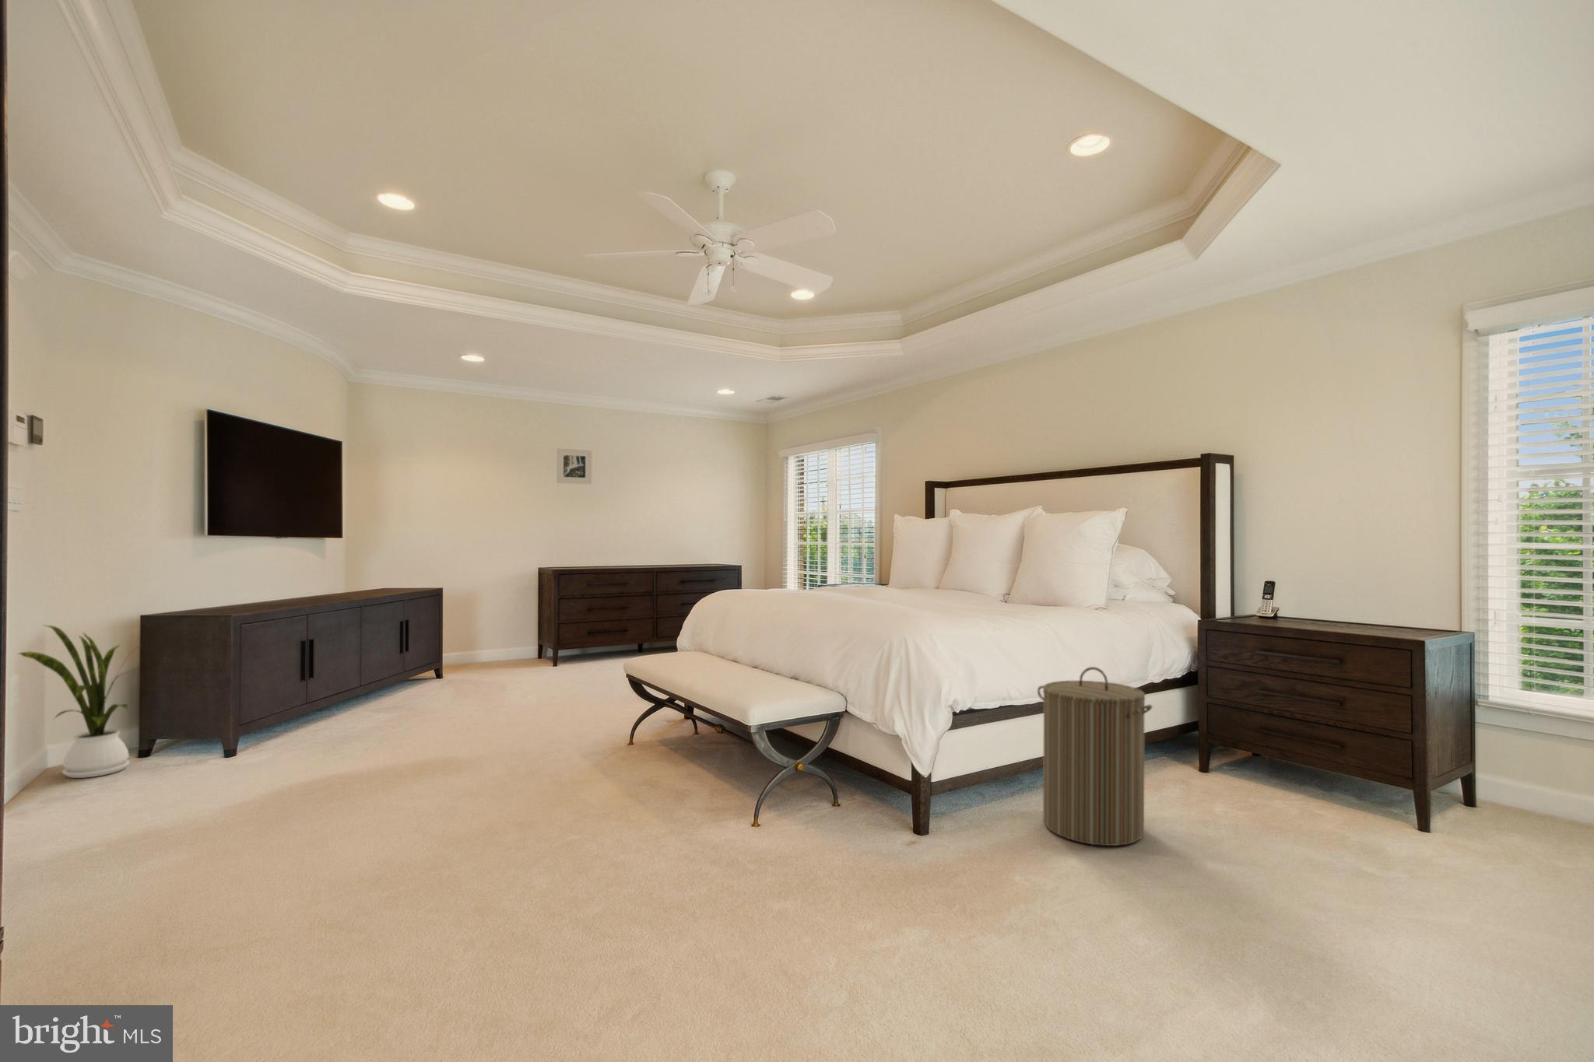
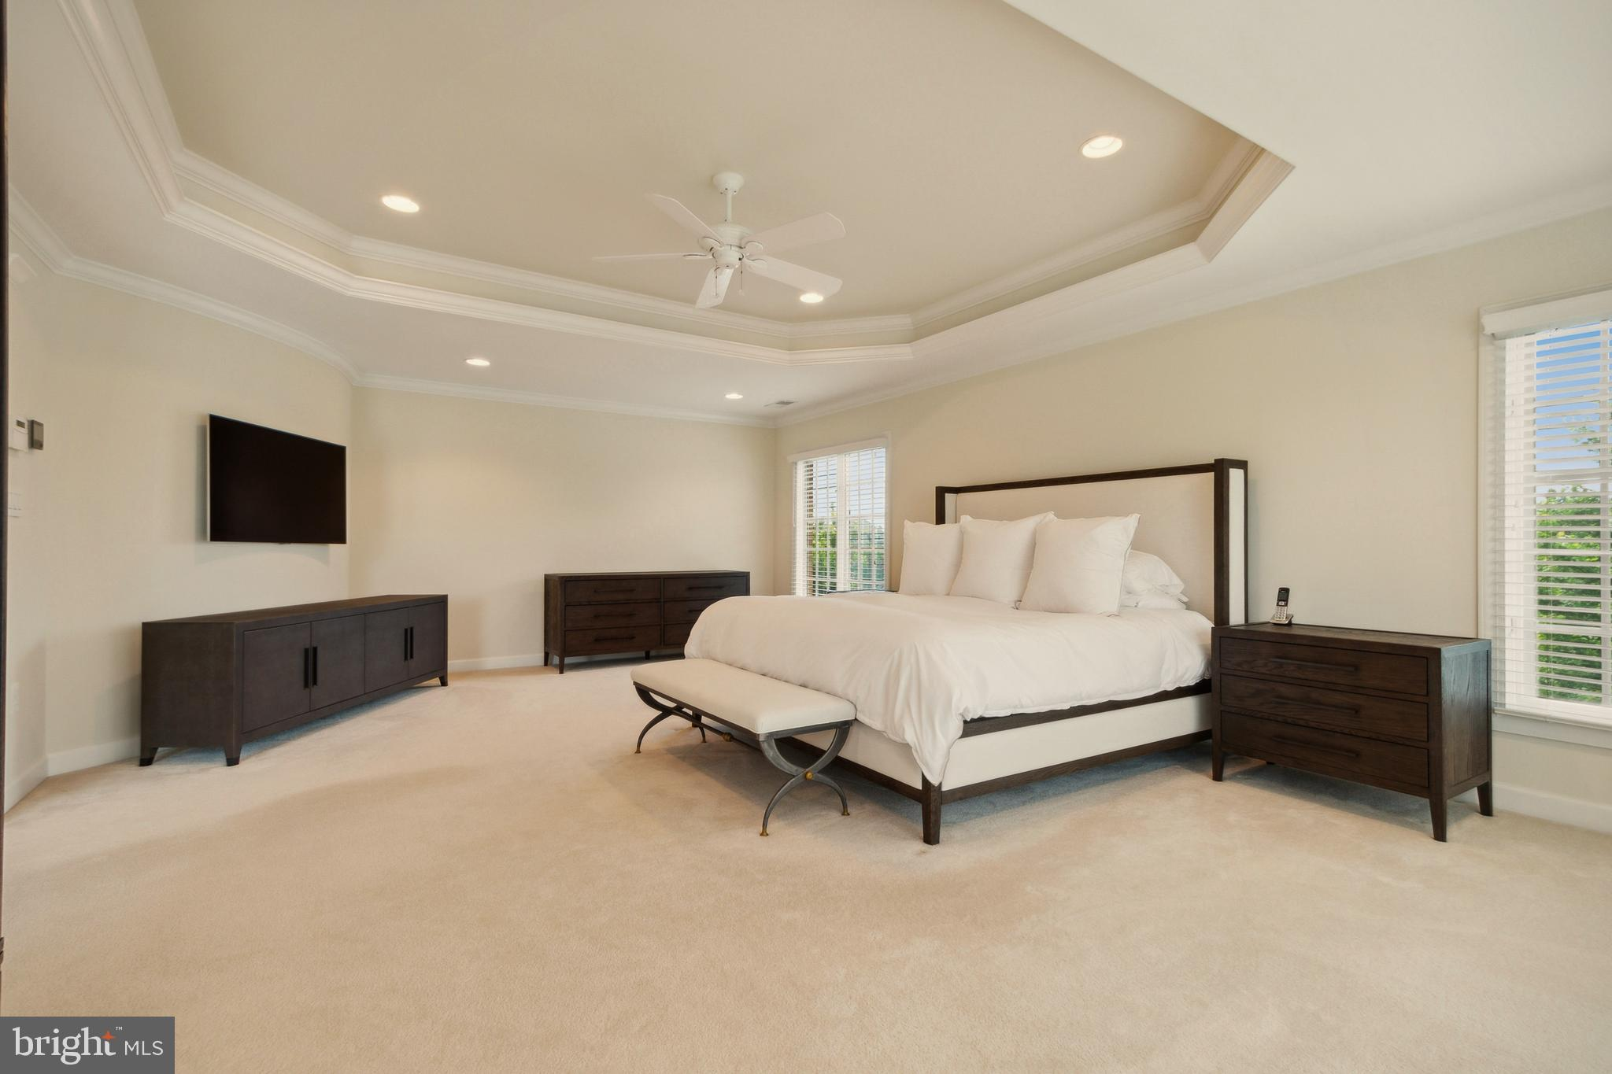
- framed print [556,447,593,485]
- laundry hamper [1037,666,1153,846]
- house plant [18,625,142,779]
